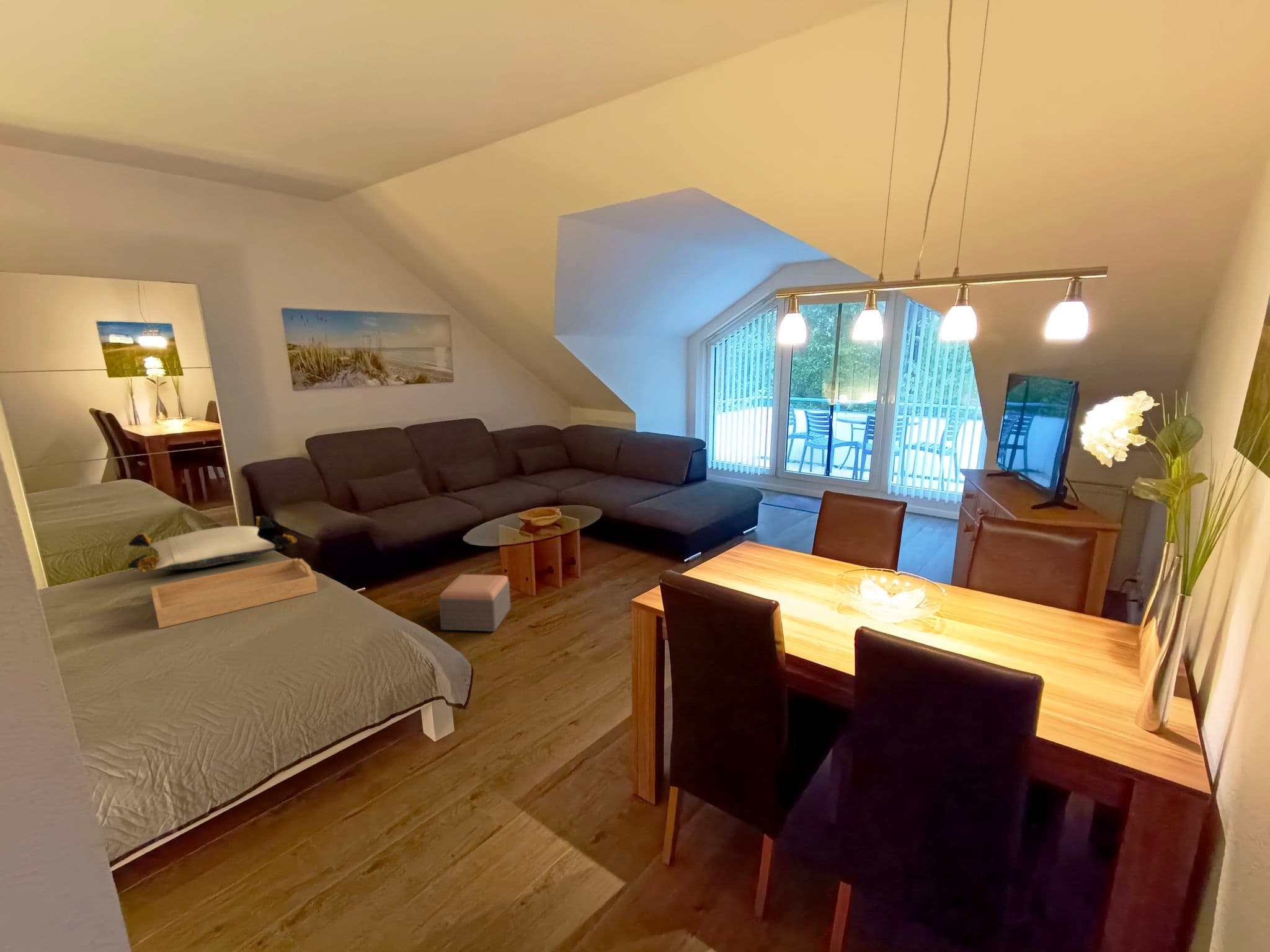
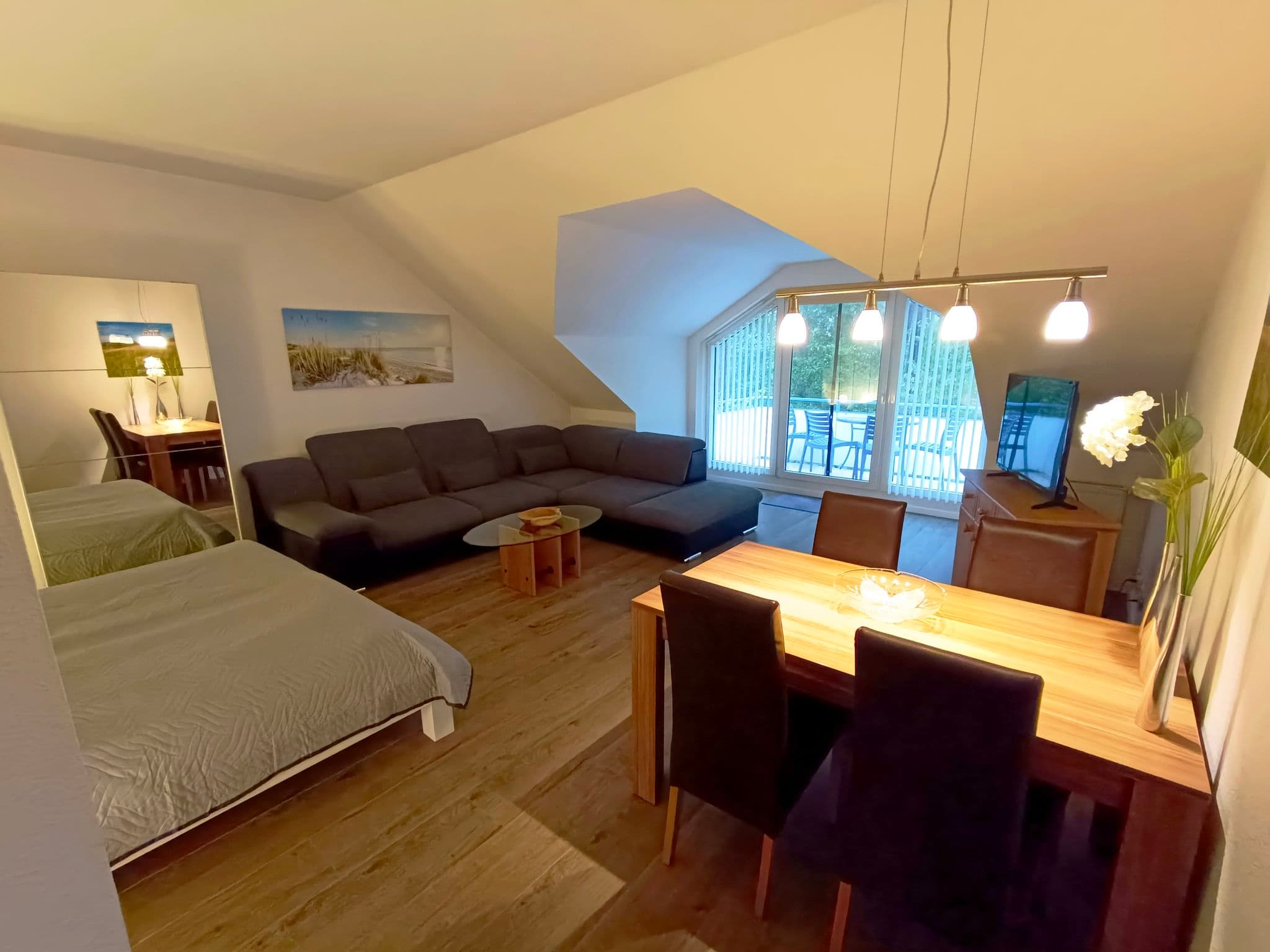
- footstool [438,574,511,632]
- serving tray [150,558,318,629]
- pillow [127,514,298,573]
